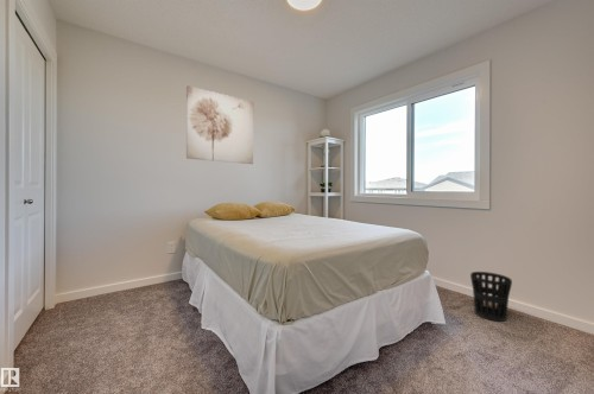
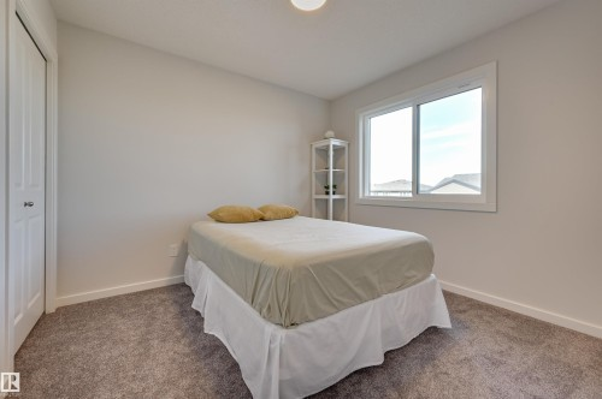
- wall art [185,85,254,165]
- wastebasket [469,271,513,323]
